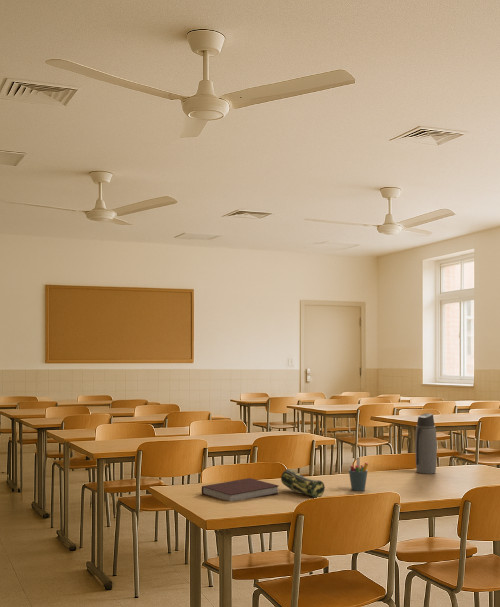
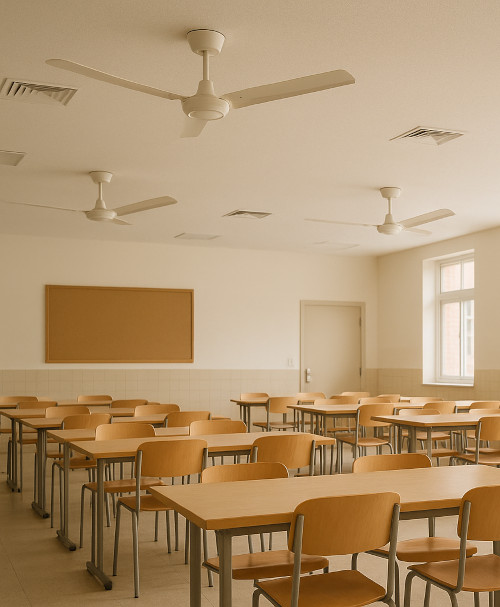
- pen holder [348,457,369,492]
- water bottle [414,412,438,475]
- pencil case [280,468,326,499]
- notebook [201,477,280,502]
